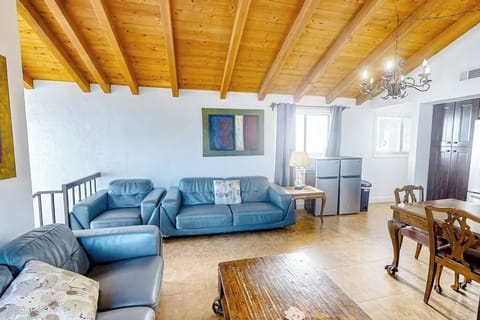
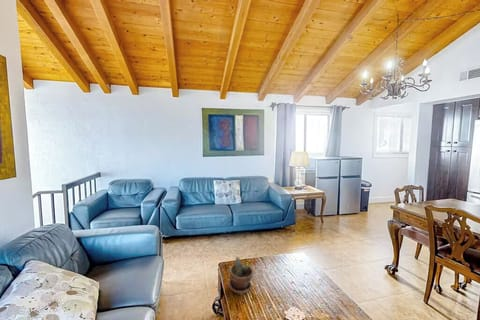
+ potted plant [227,256,254,296]
